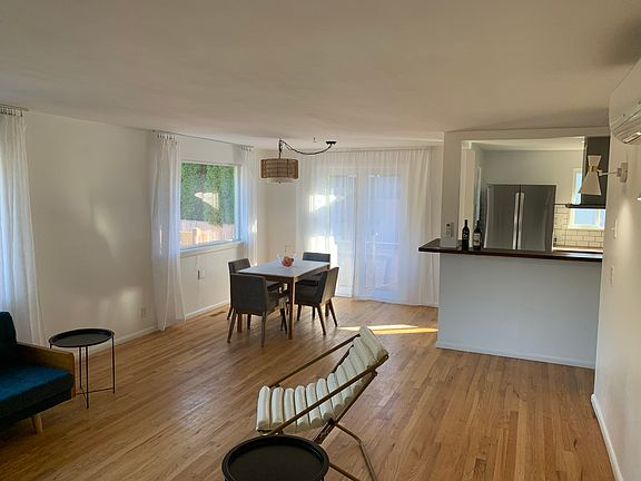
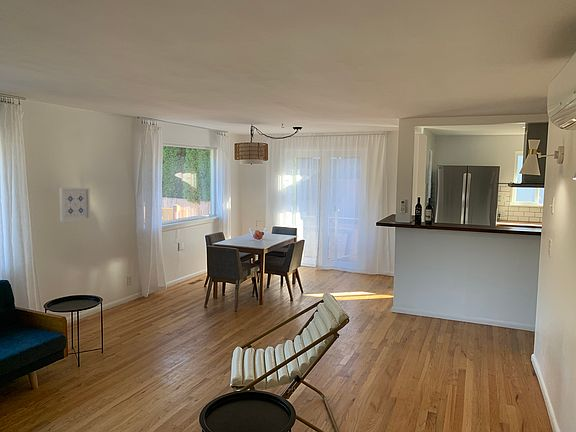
+ wall art [59,187,91,223]
